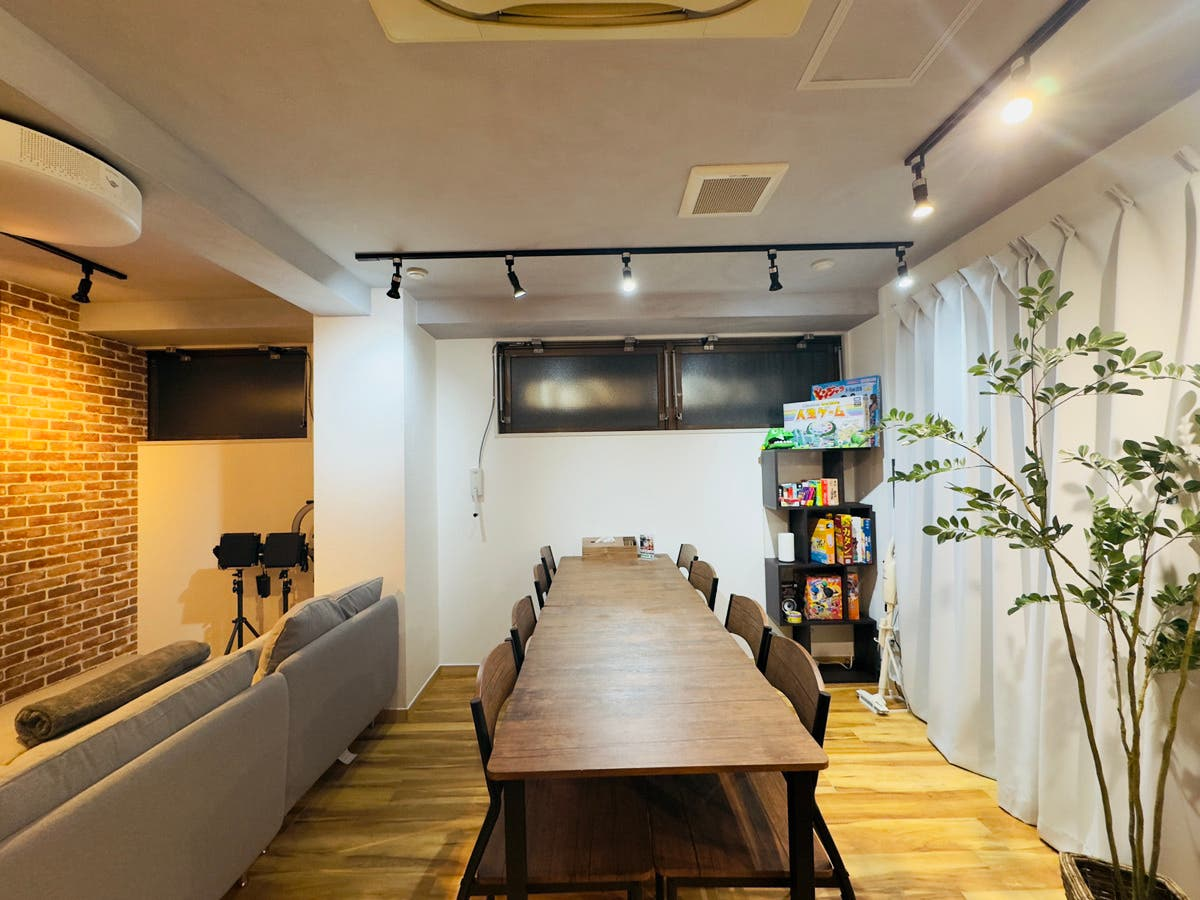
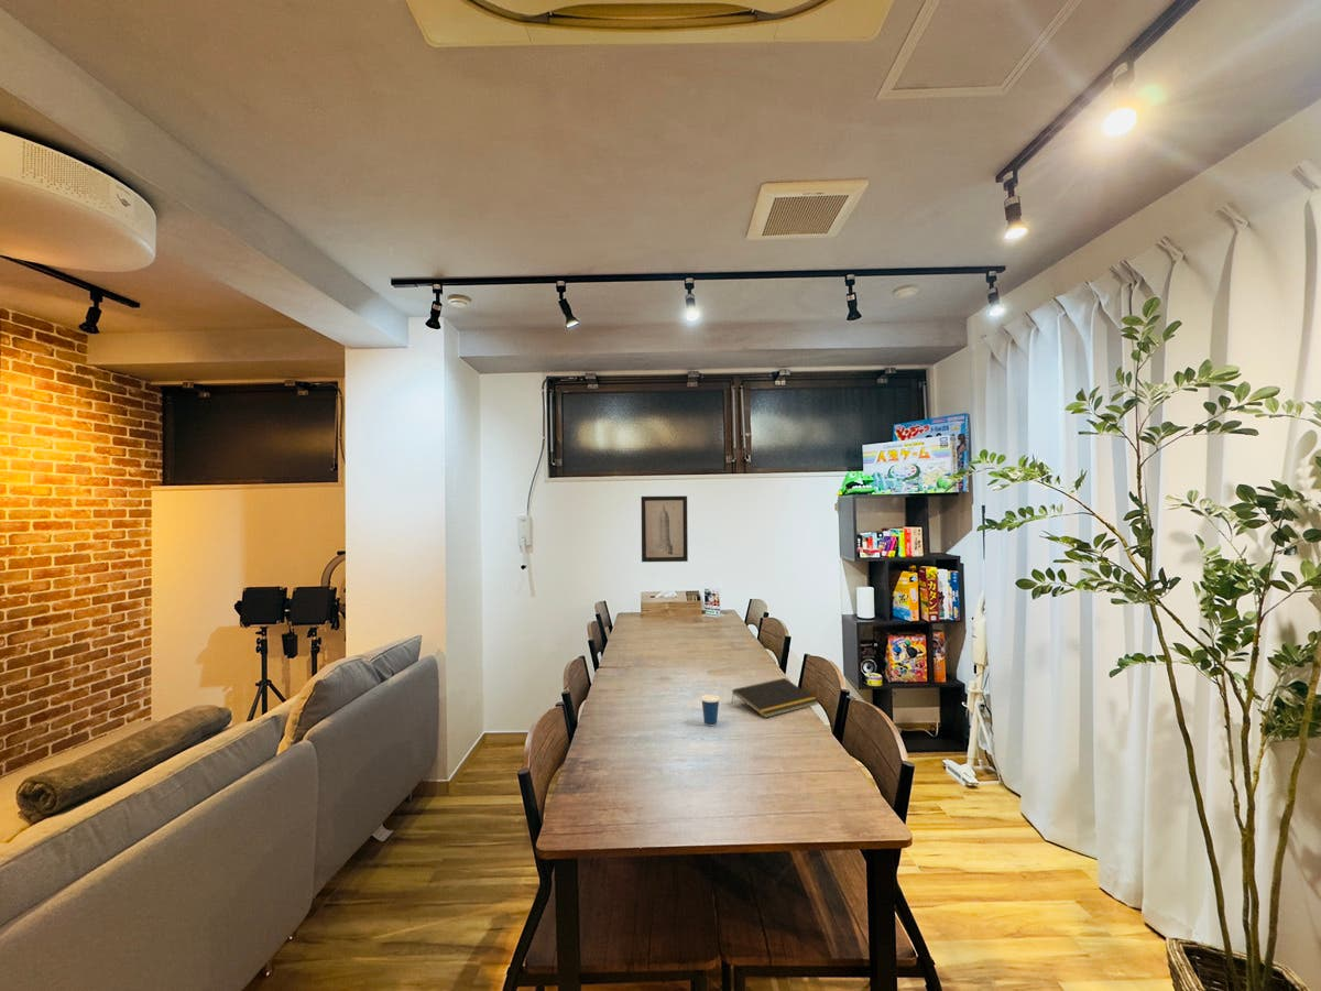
+ cup [700,684,721,727]
+ wall art [641,496,689,563]
+ notepad [730,677,820,719]
